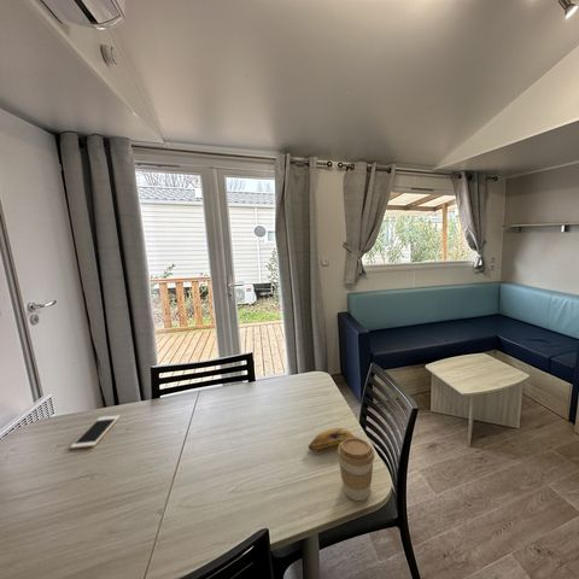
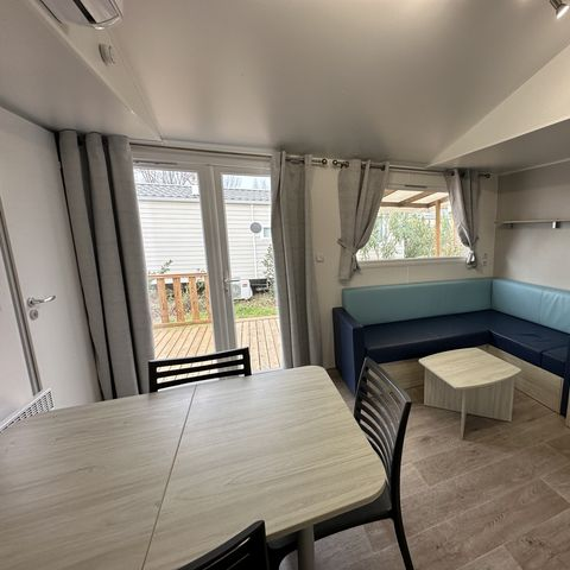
- banana [308,427,362,451]
- coffee cup [337,437,376,502]
- cell phone [69,415,121,450]
